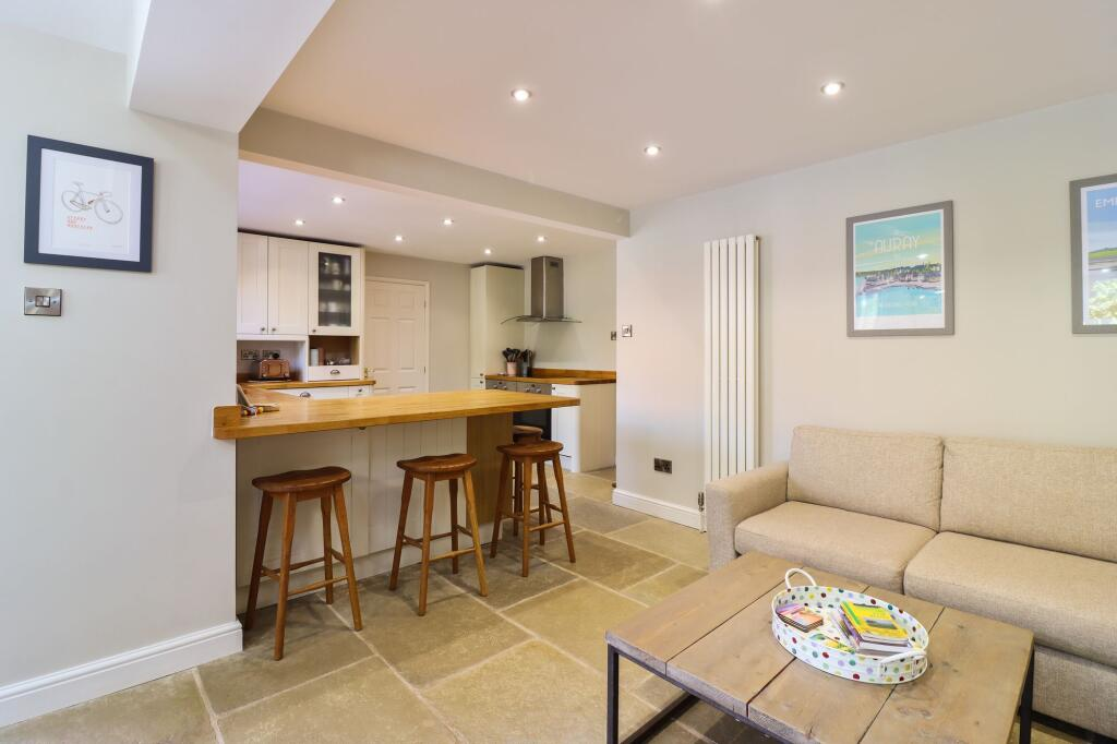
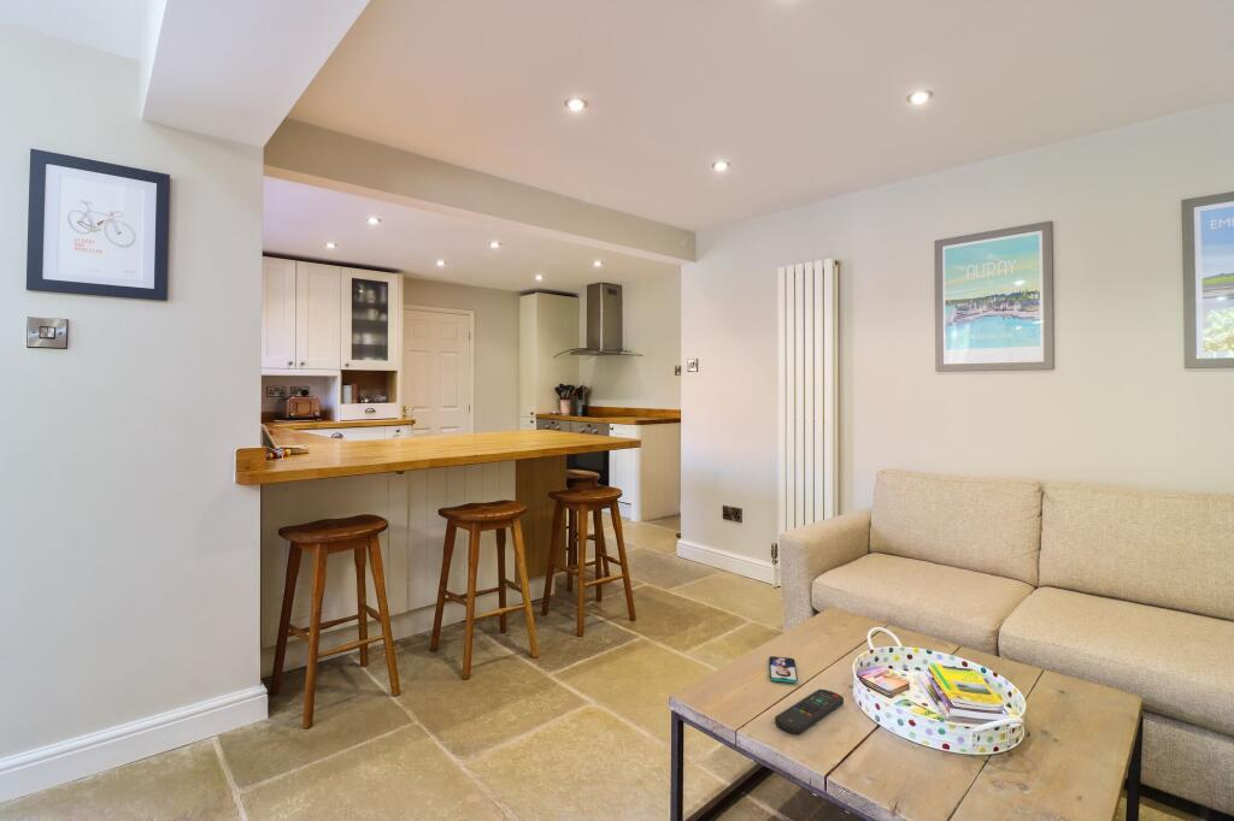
+ smartphone [768,655,799,684]
+ remote control [774,689,845,736]
